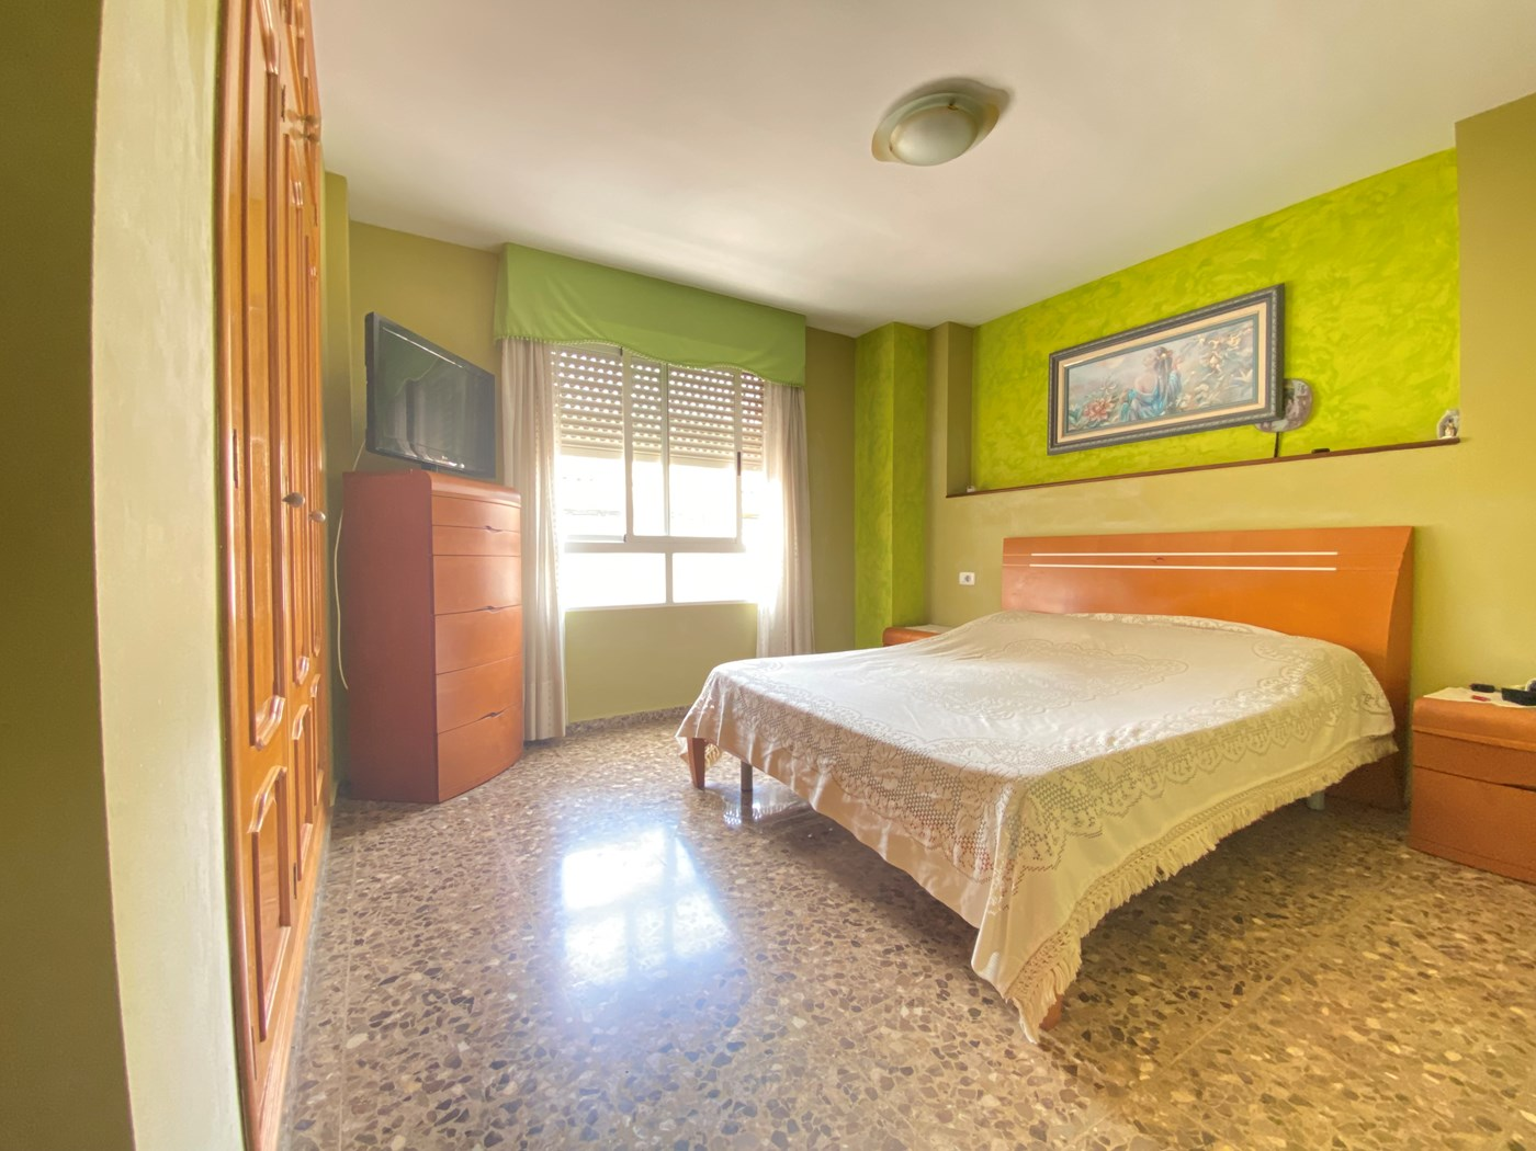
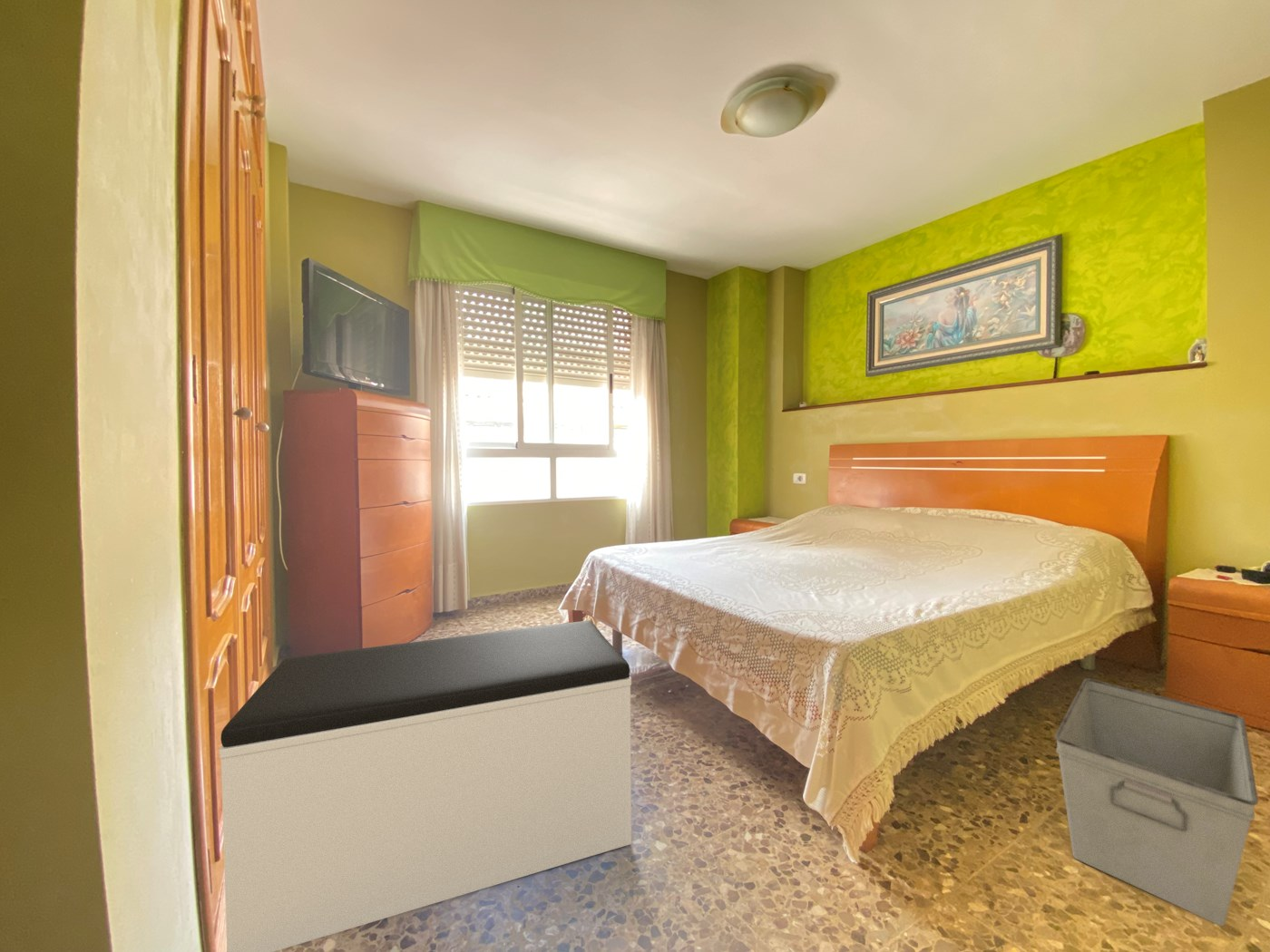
+ storage bin [1054,678,1259,927]
+ bench [219,620,632,952]
